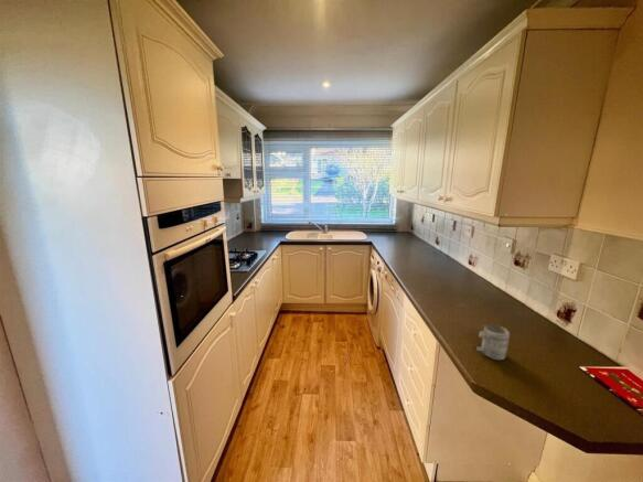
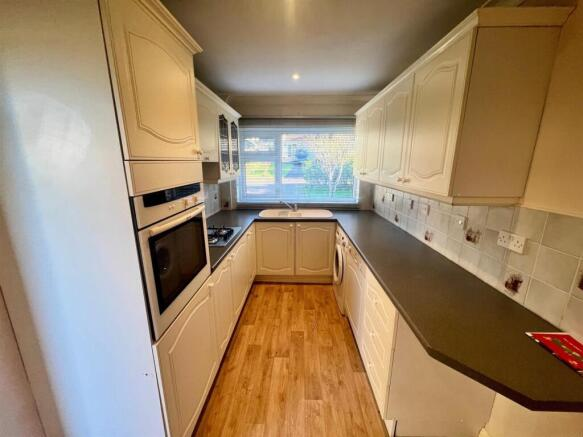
- mug [475,323,511,361]
